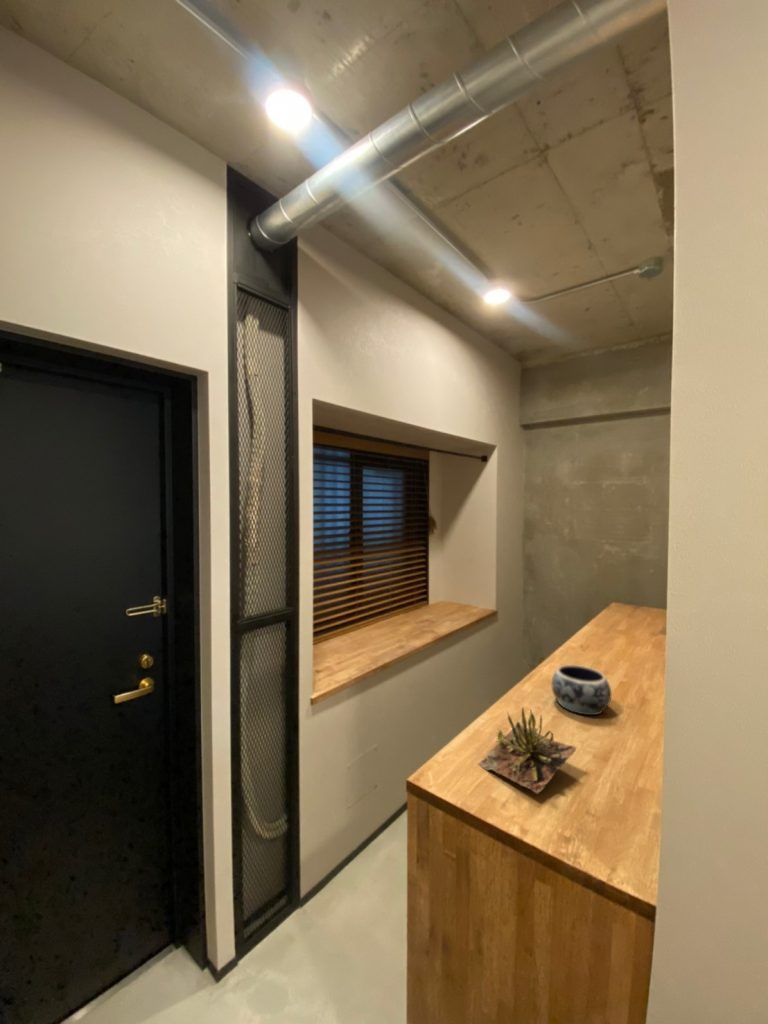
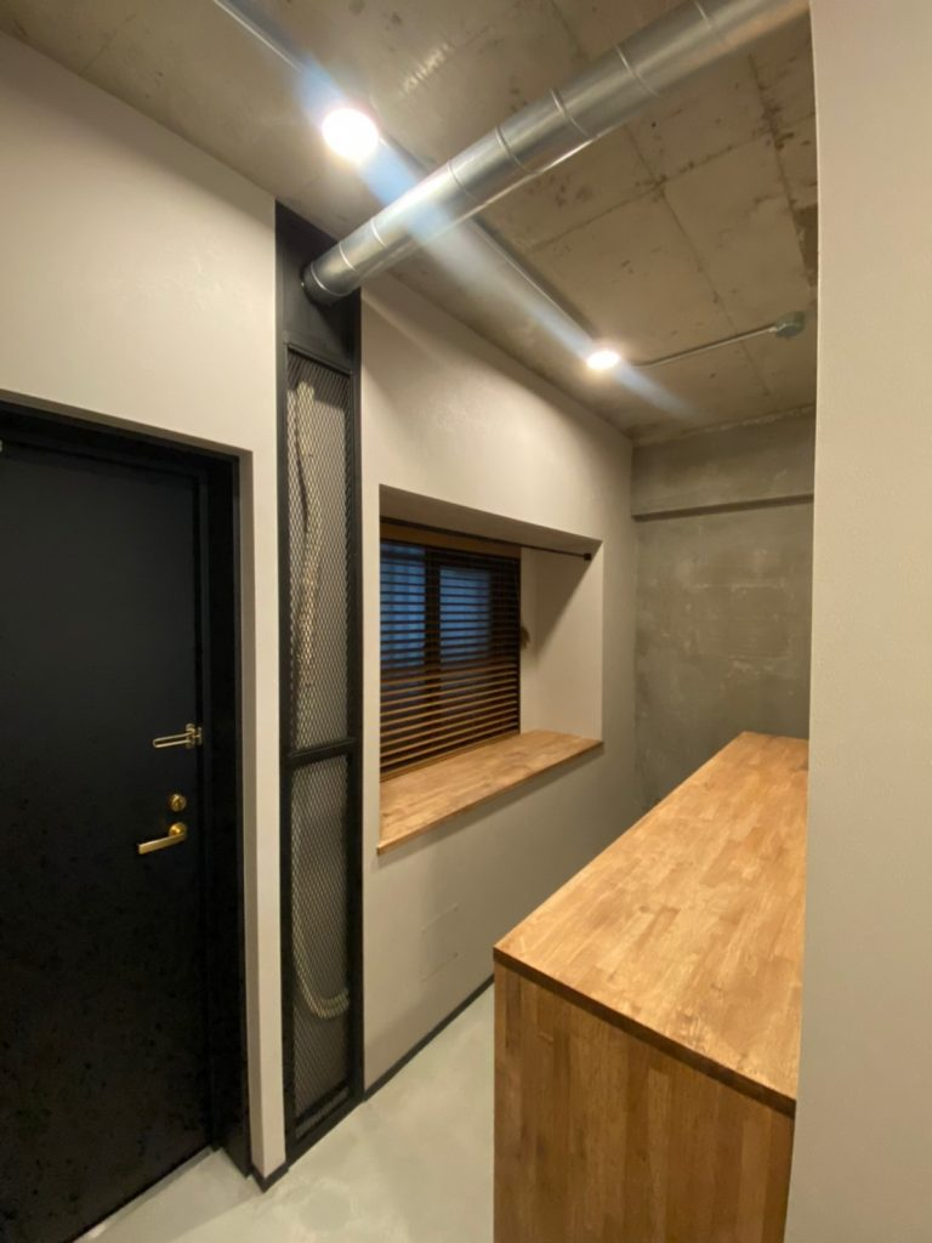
- decorative bowl [551,664,612,716]
- succulent plant [477,707,578,795]
